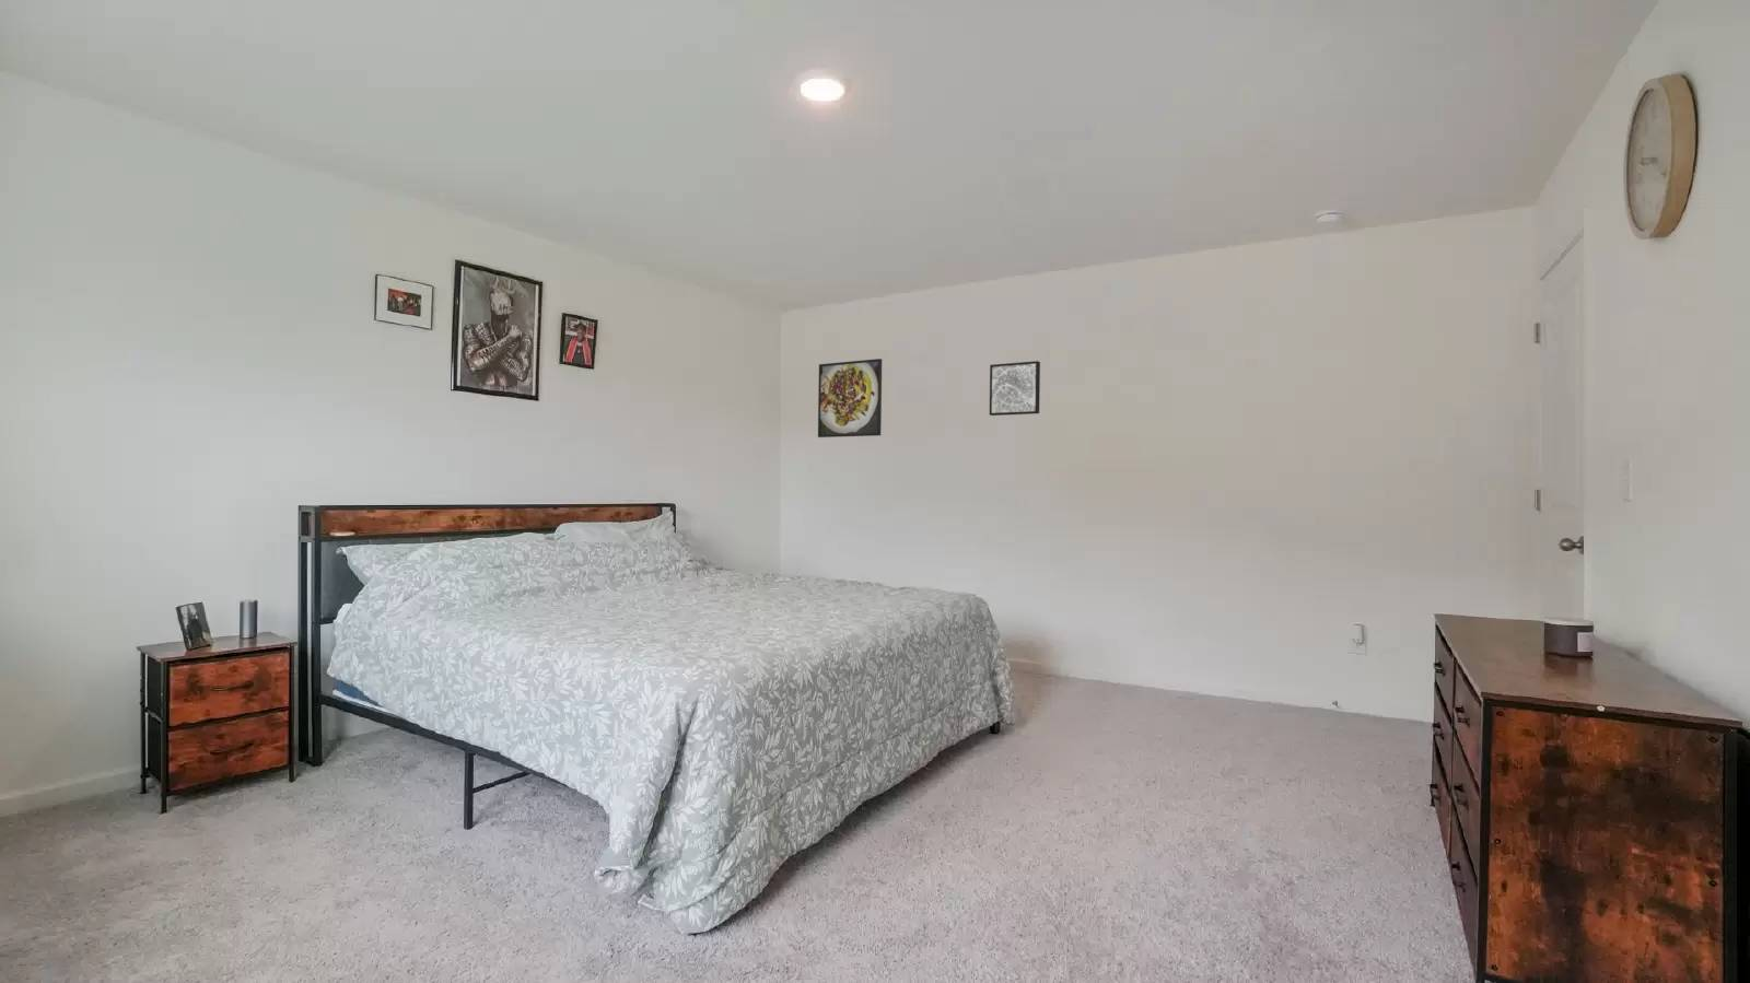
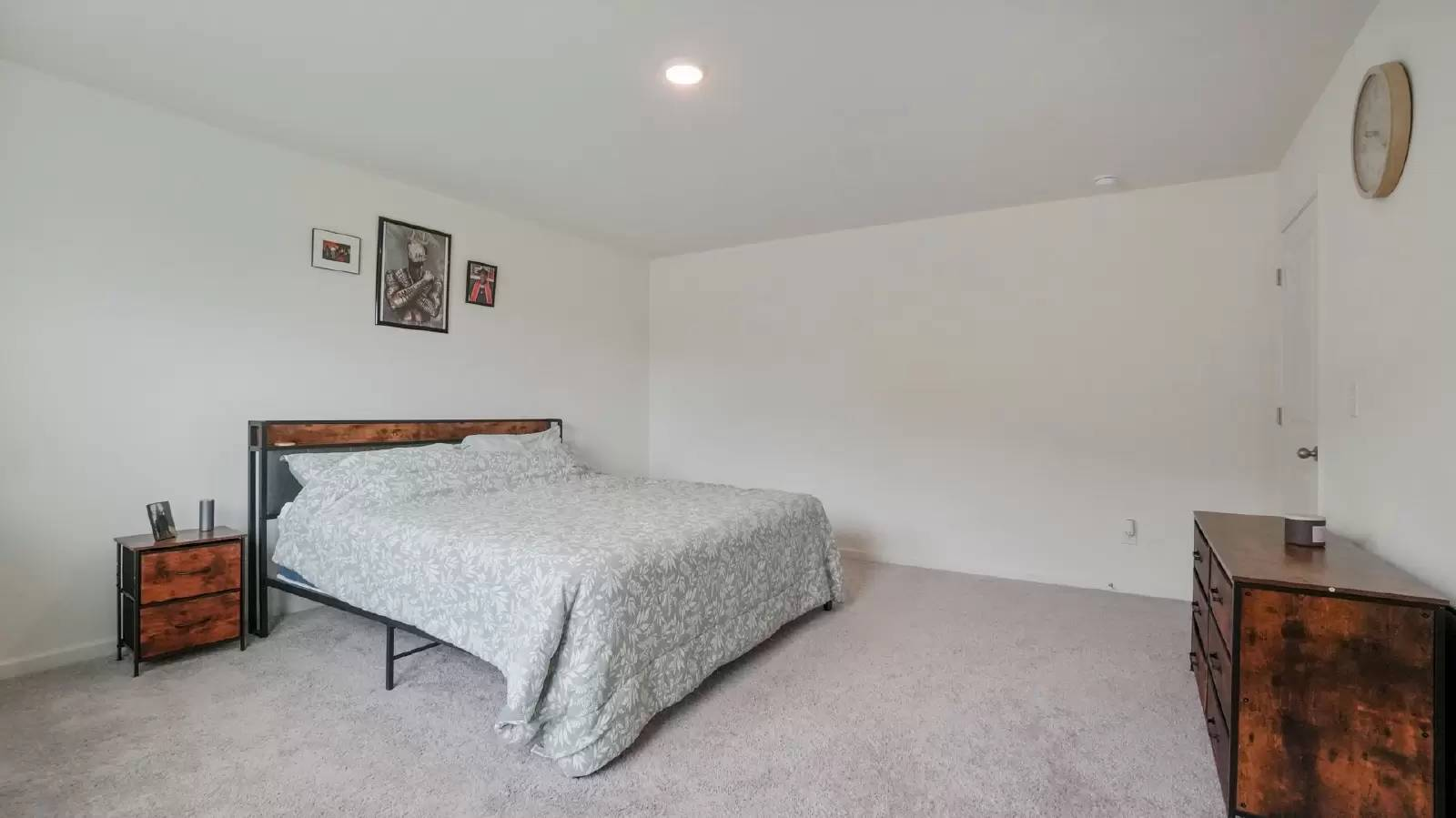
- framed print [817,358,882,439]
- wall art [989,359,1041,417]
